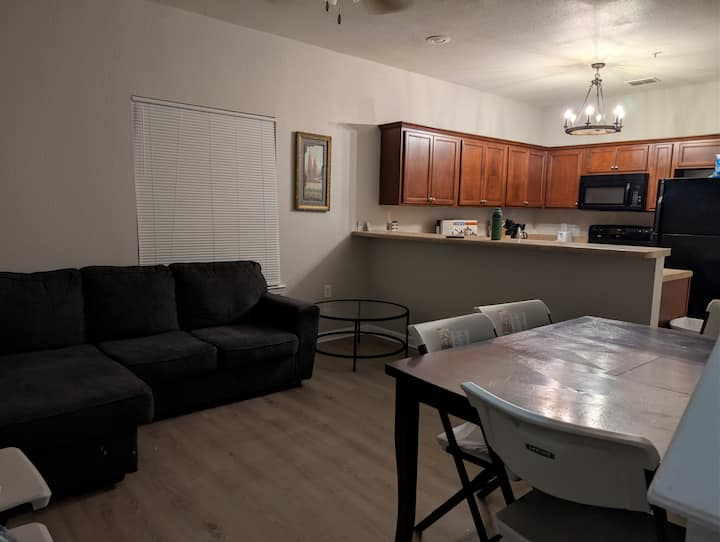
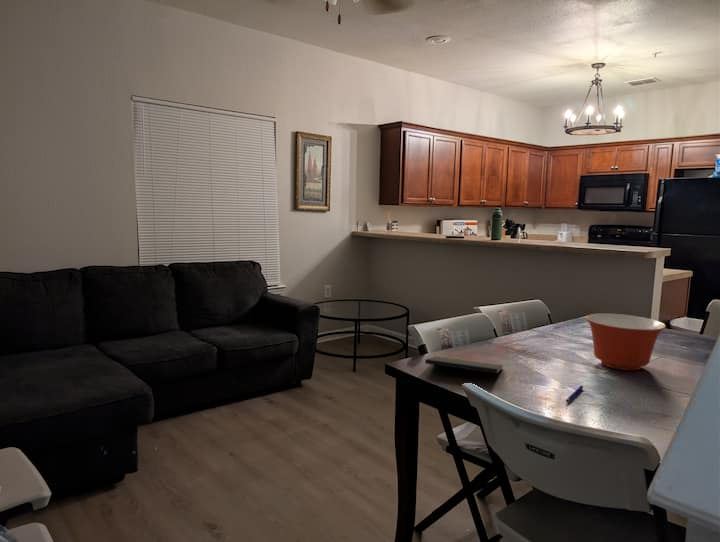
+ mixing bowl [584,313,667,371]
+ notepad [424,355,504,384]
+ pen [565,385,584,403]
